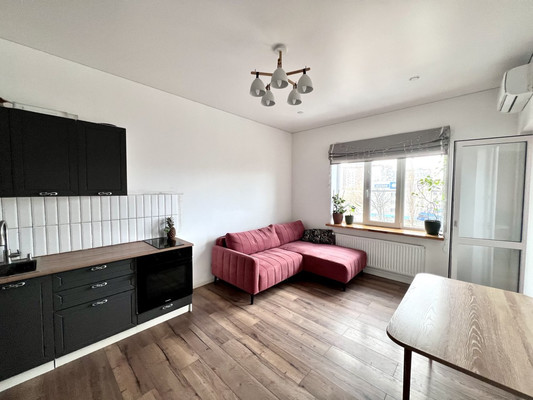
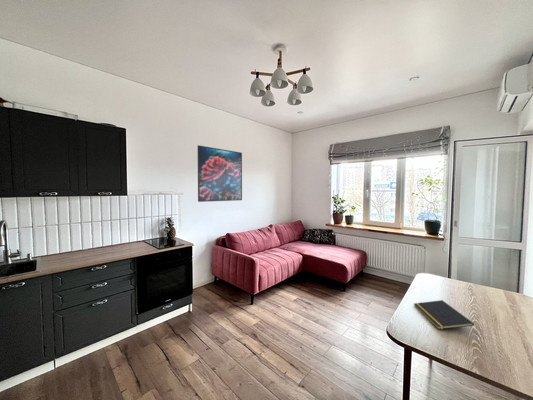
+ notepad [413,299,475,330]
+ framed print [197,144,243,203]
